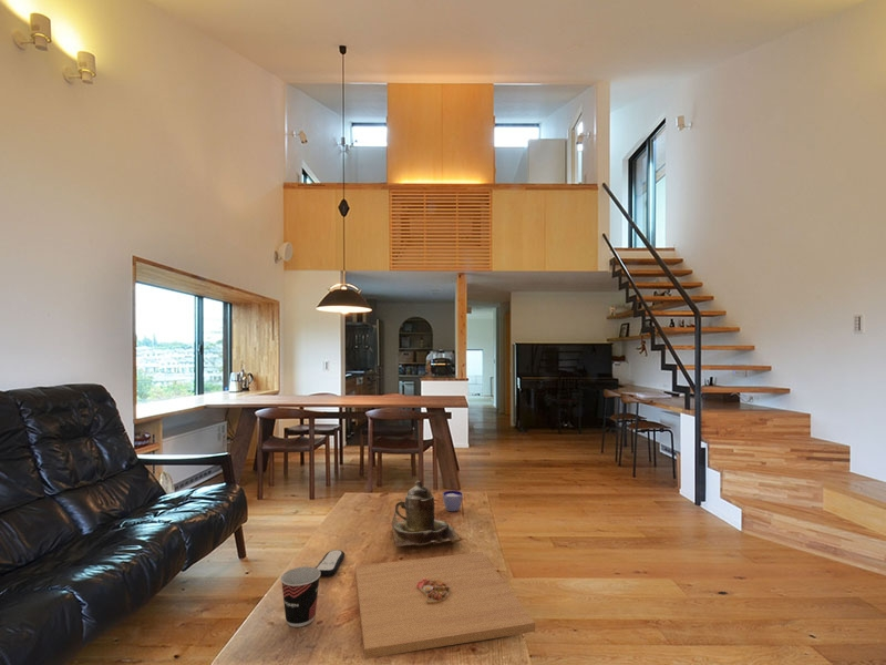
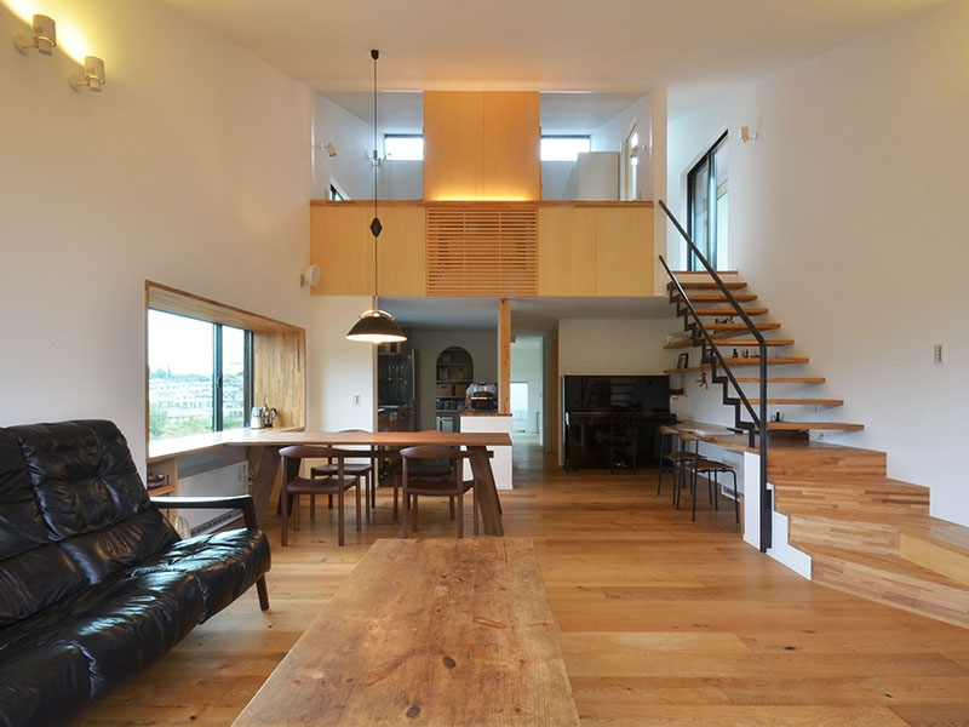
- cup [280,565,321,628]
- remote control [316,549,346,577]
- teapot [391,480,462,548]
- platter [354,551,536,659]
- cup [442,490,463,512]
